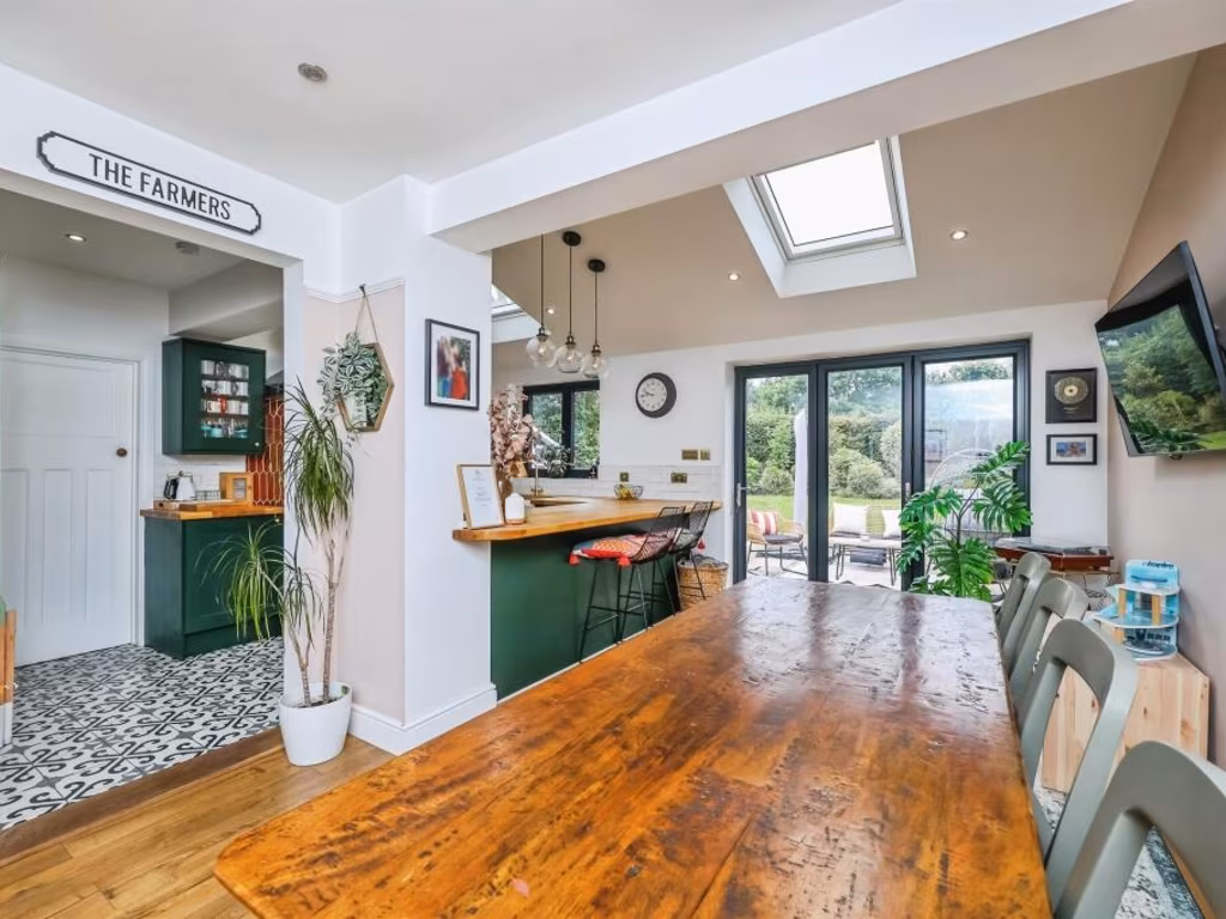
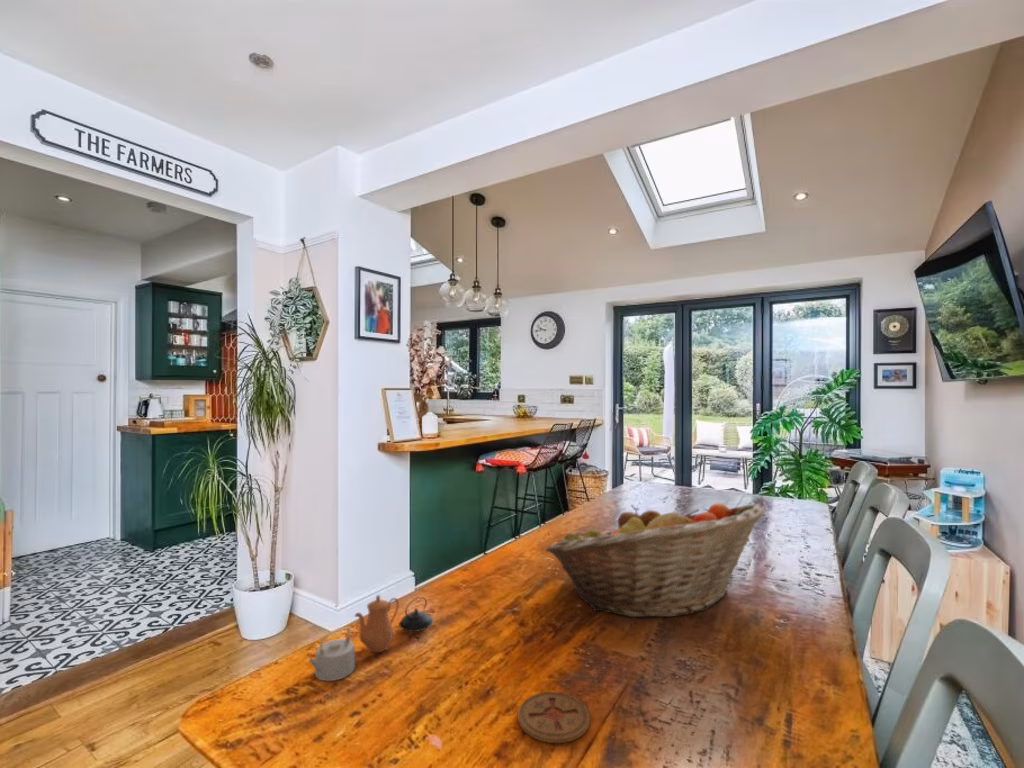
+ teapot [308,594,434,682]
+ coaster [516,691,591,744]
+ fruit basket [545,502,766,619]
